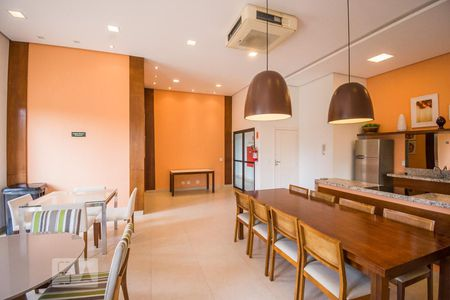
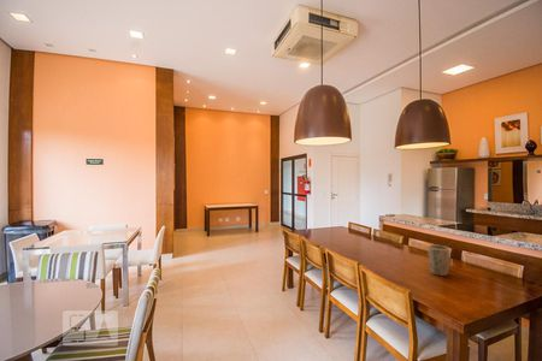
+ plant pot [428,243,450,277]
